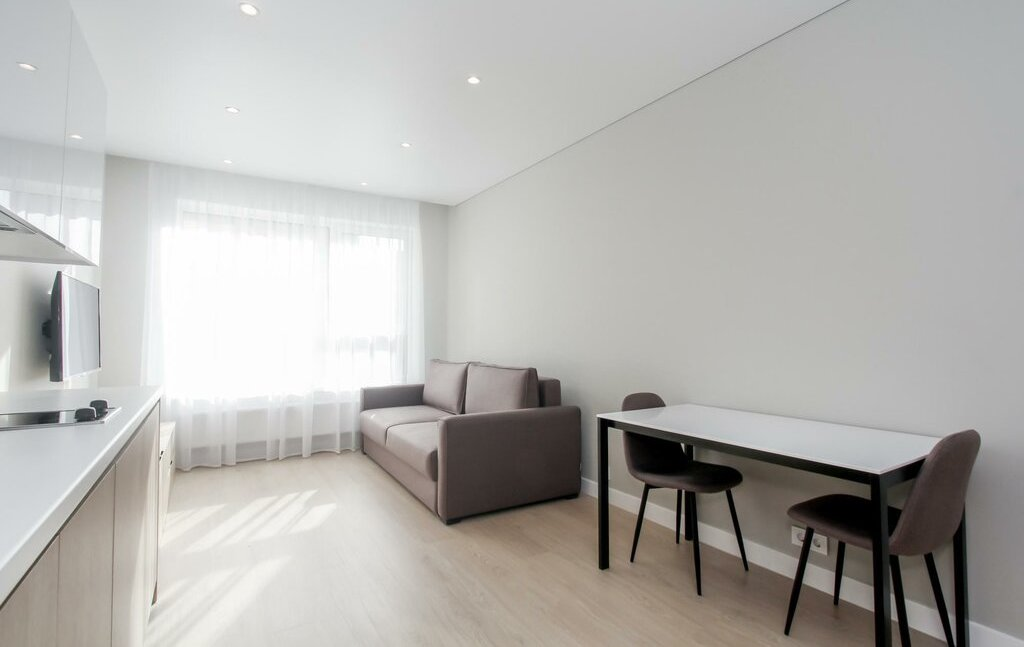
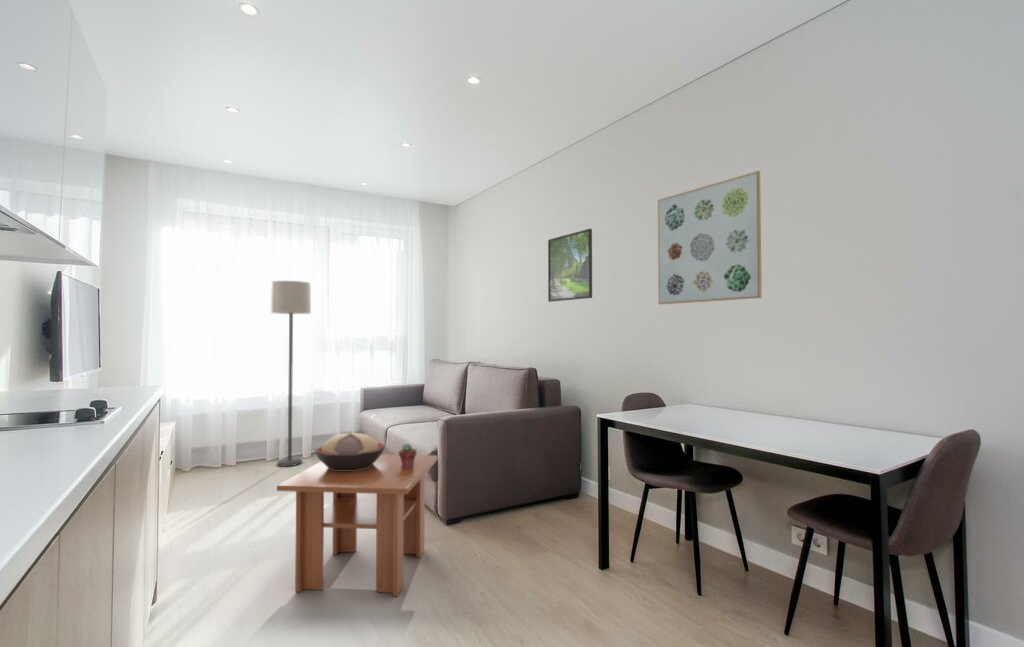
+ decorative bowl [314,432,387,471]
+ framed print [547,228,593,303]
+ potted succulent [398,443,418,468]
+ coffee table [276,453,439,597]
+ lamp [269,280,312,467]
+ wall art [657,170,763,306]
